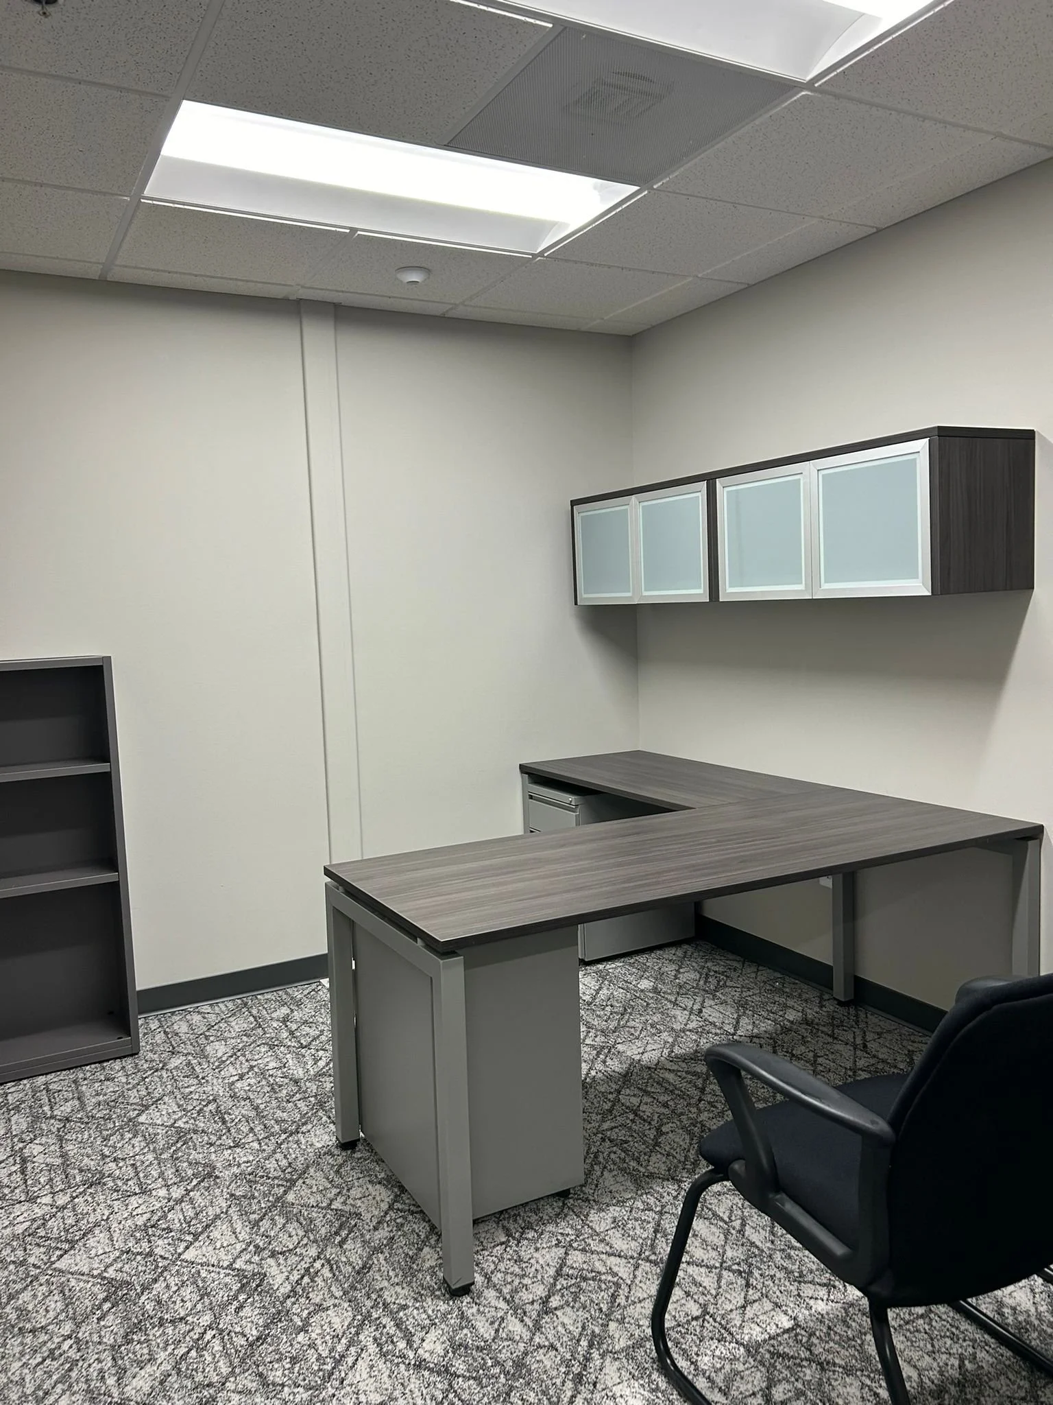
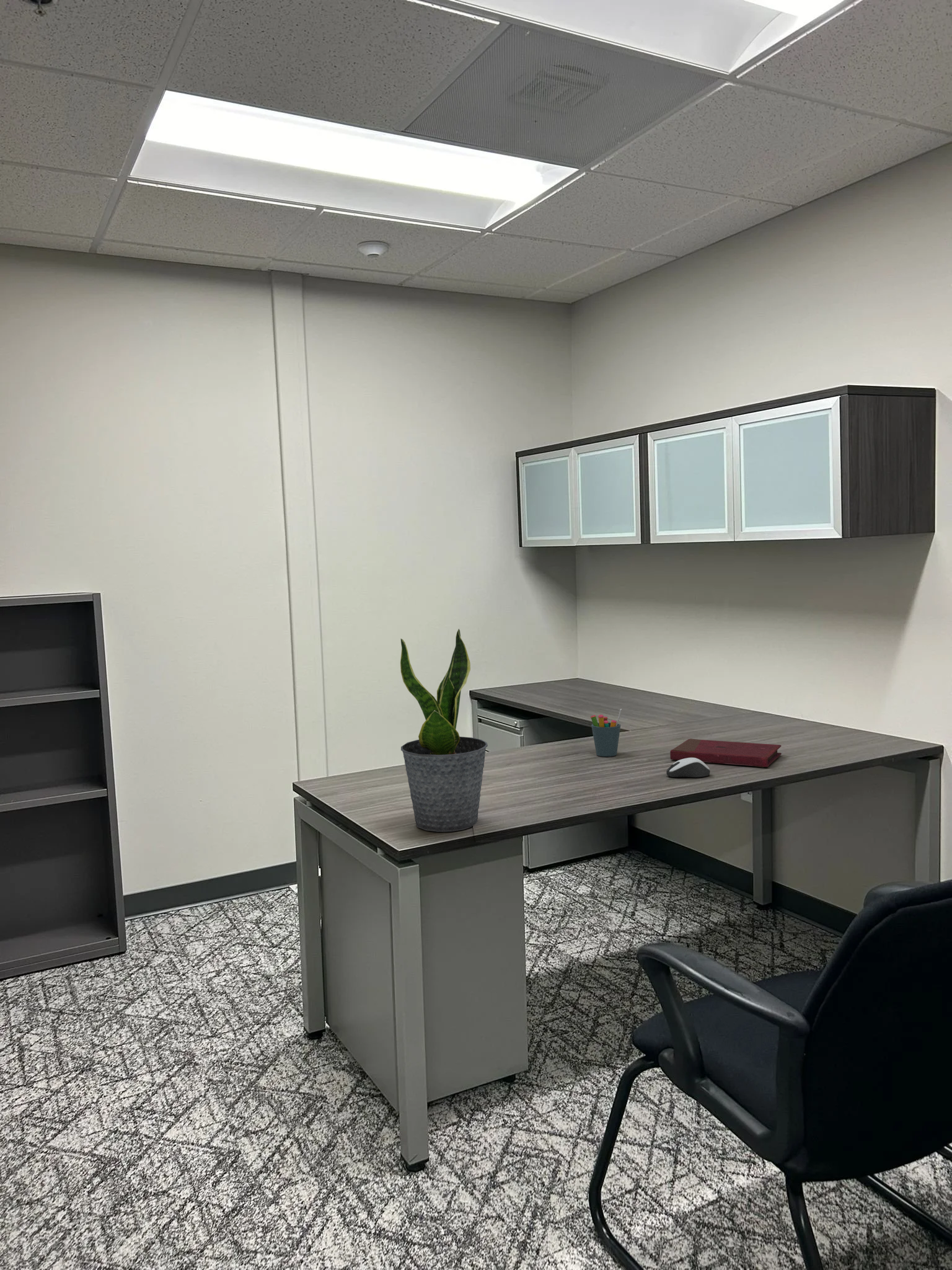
+ pen holder [590,708,622,757]
+ potted plant [400,628,488,832]
+ computer mouse [666,758,711,778]
+ book [669,738,782,768]
